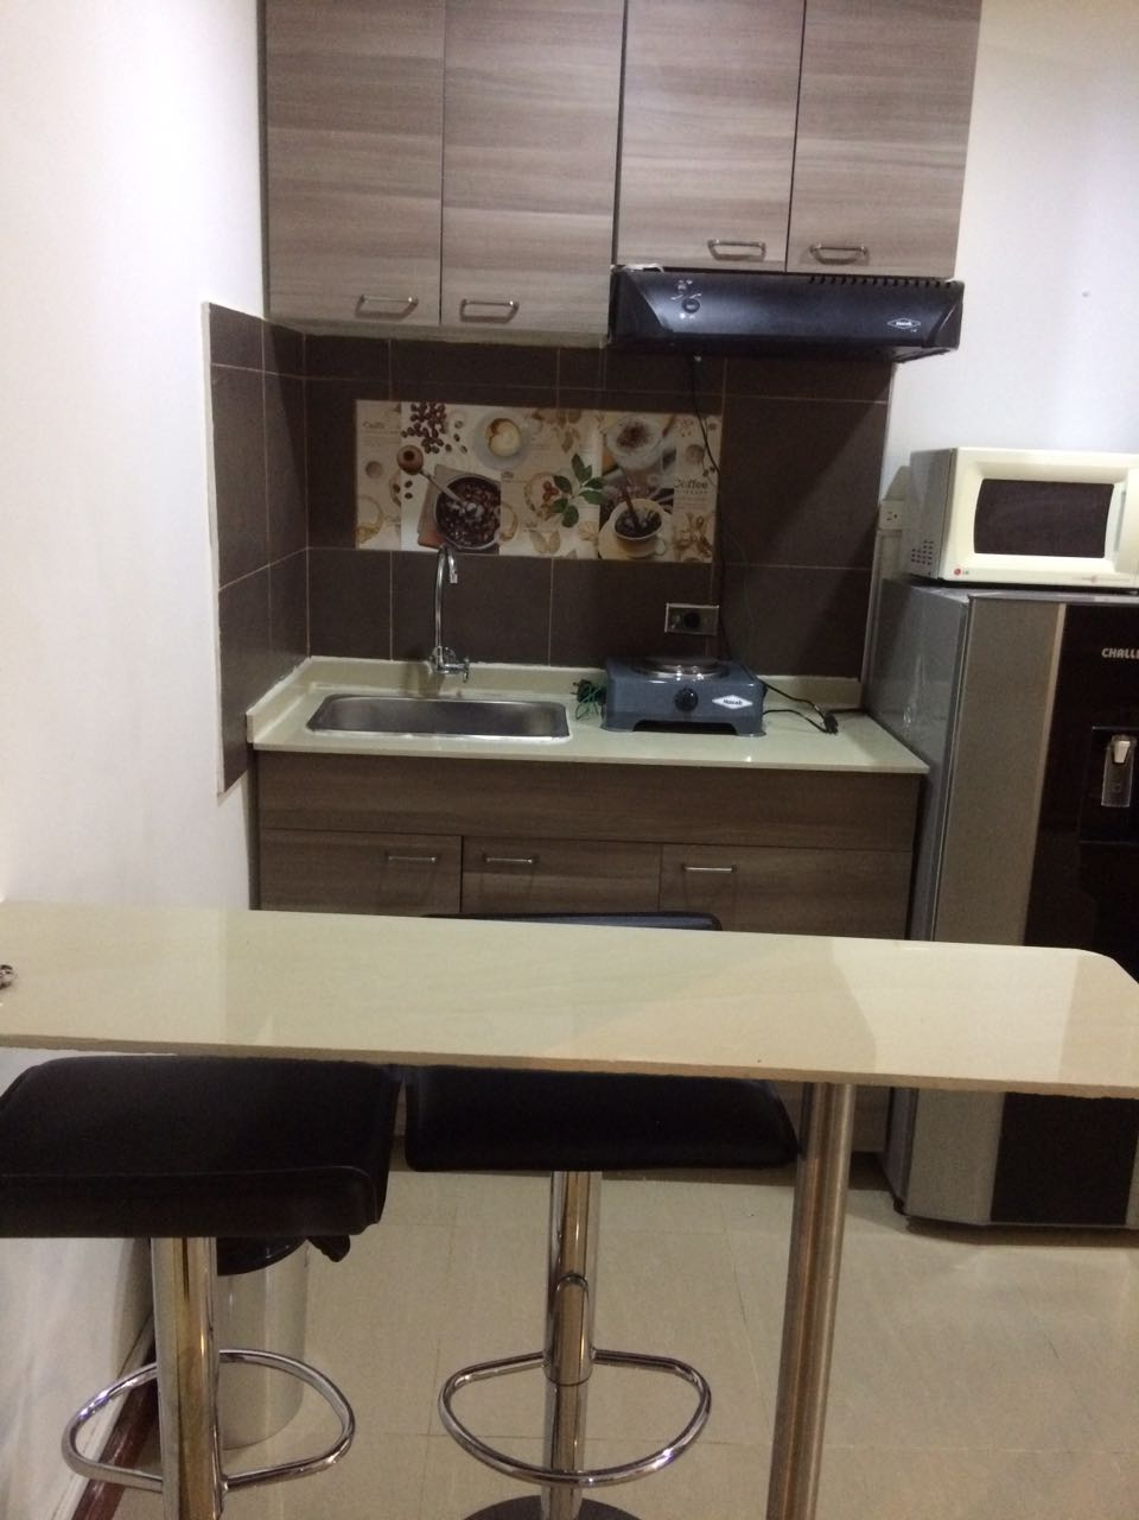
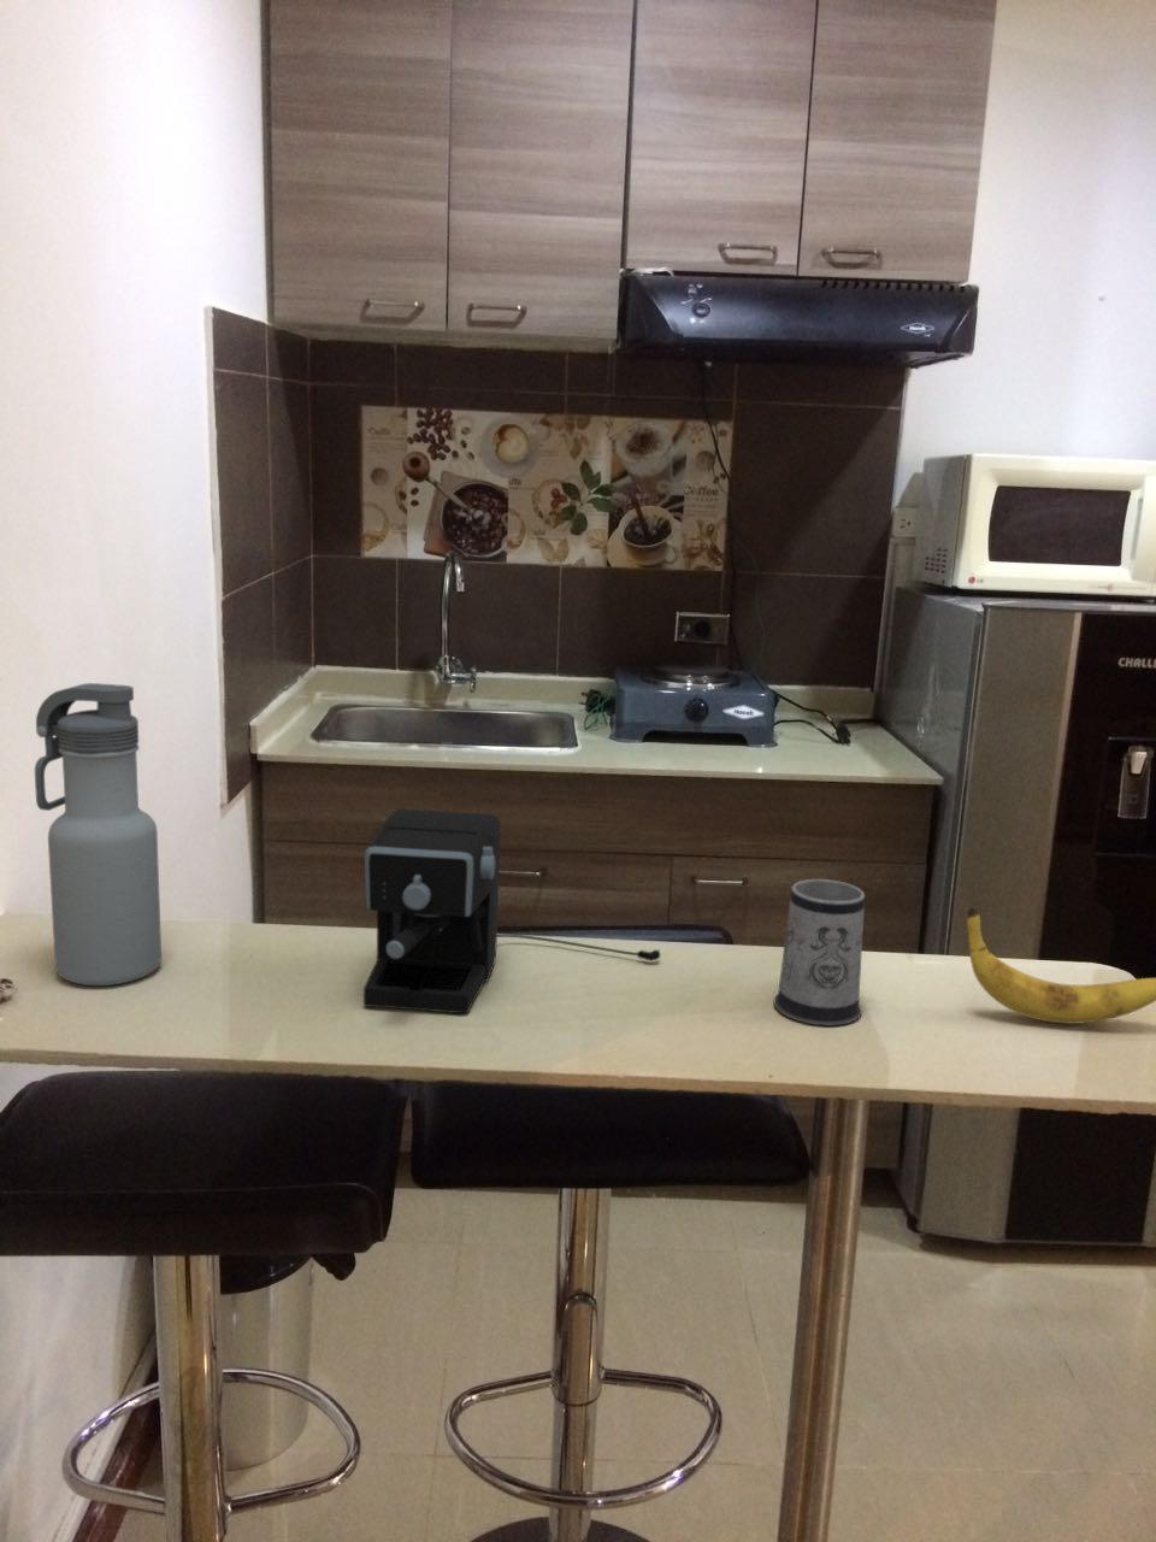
+ water bottle [34,682,163,987]
+ banana [965,906,1156,1025]
+ coffee maker [362,807,661,1014]
+ mug [773,878,866,1026]
